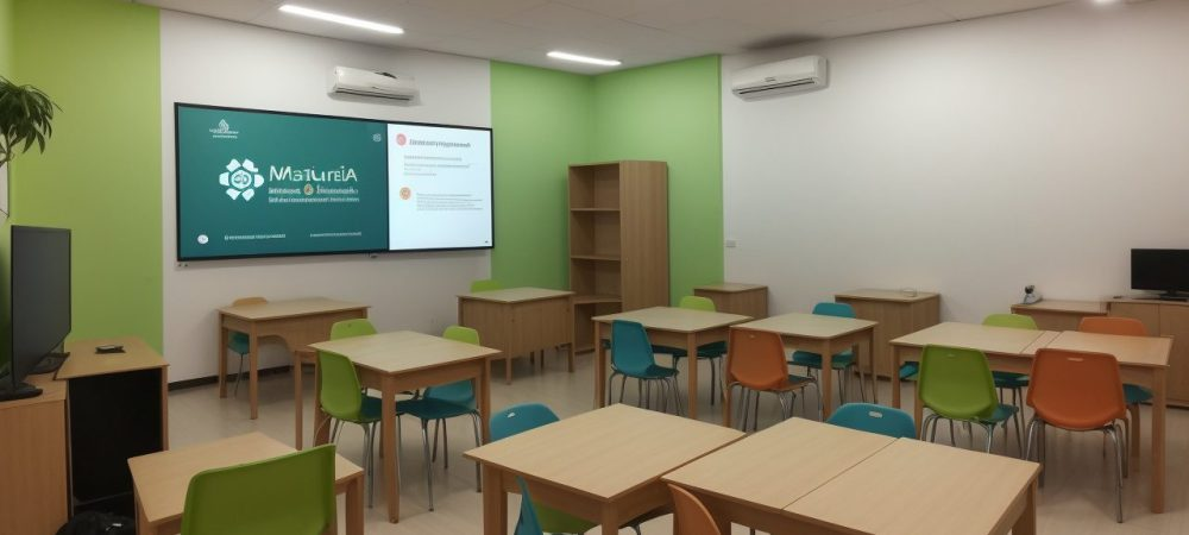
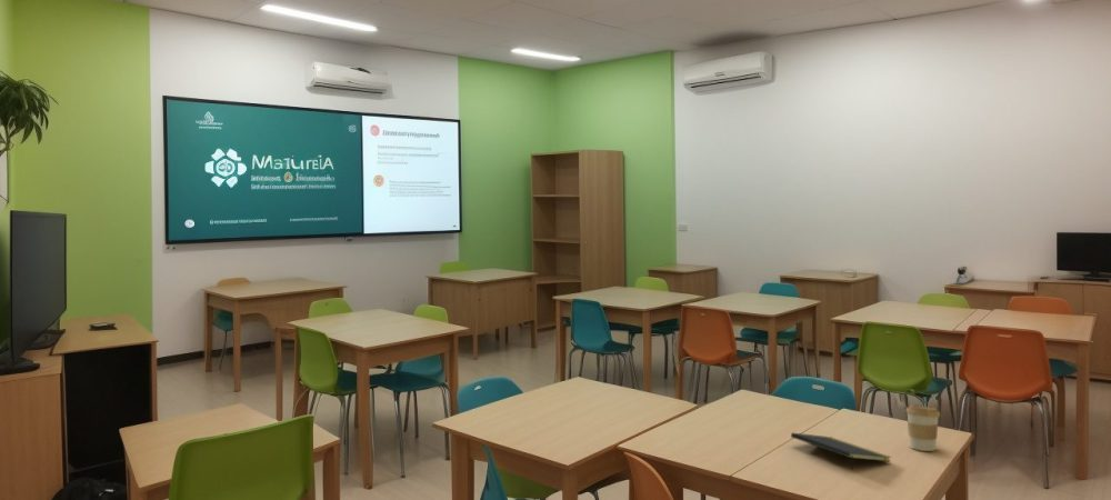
+ coffee cup [905,404,941,452]
+ notepad [790,432,892,470]
